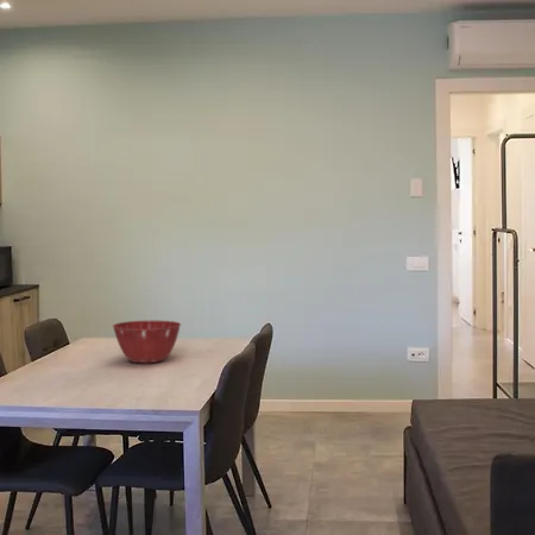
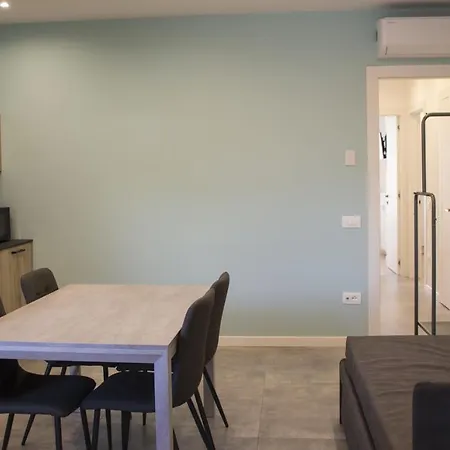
- mixing bowl [112,320,182,364]
